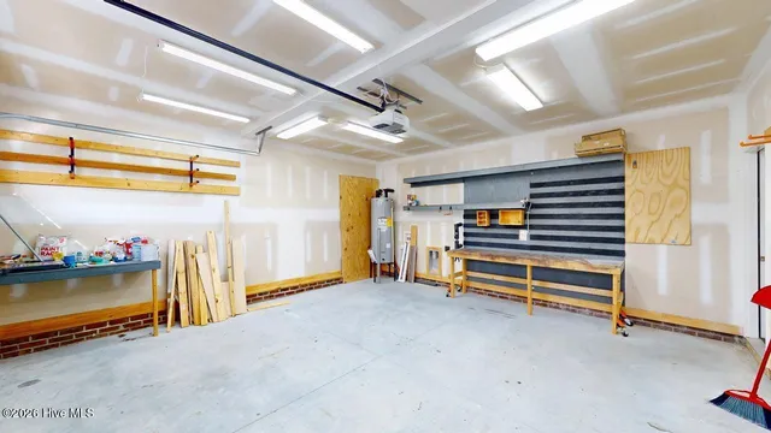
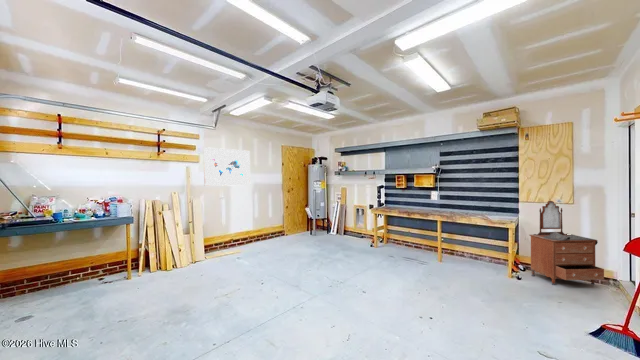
+ dresser [529,200,605,286]
+ wall art [203,146,251,187]
